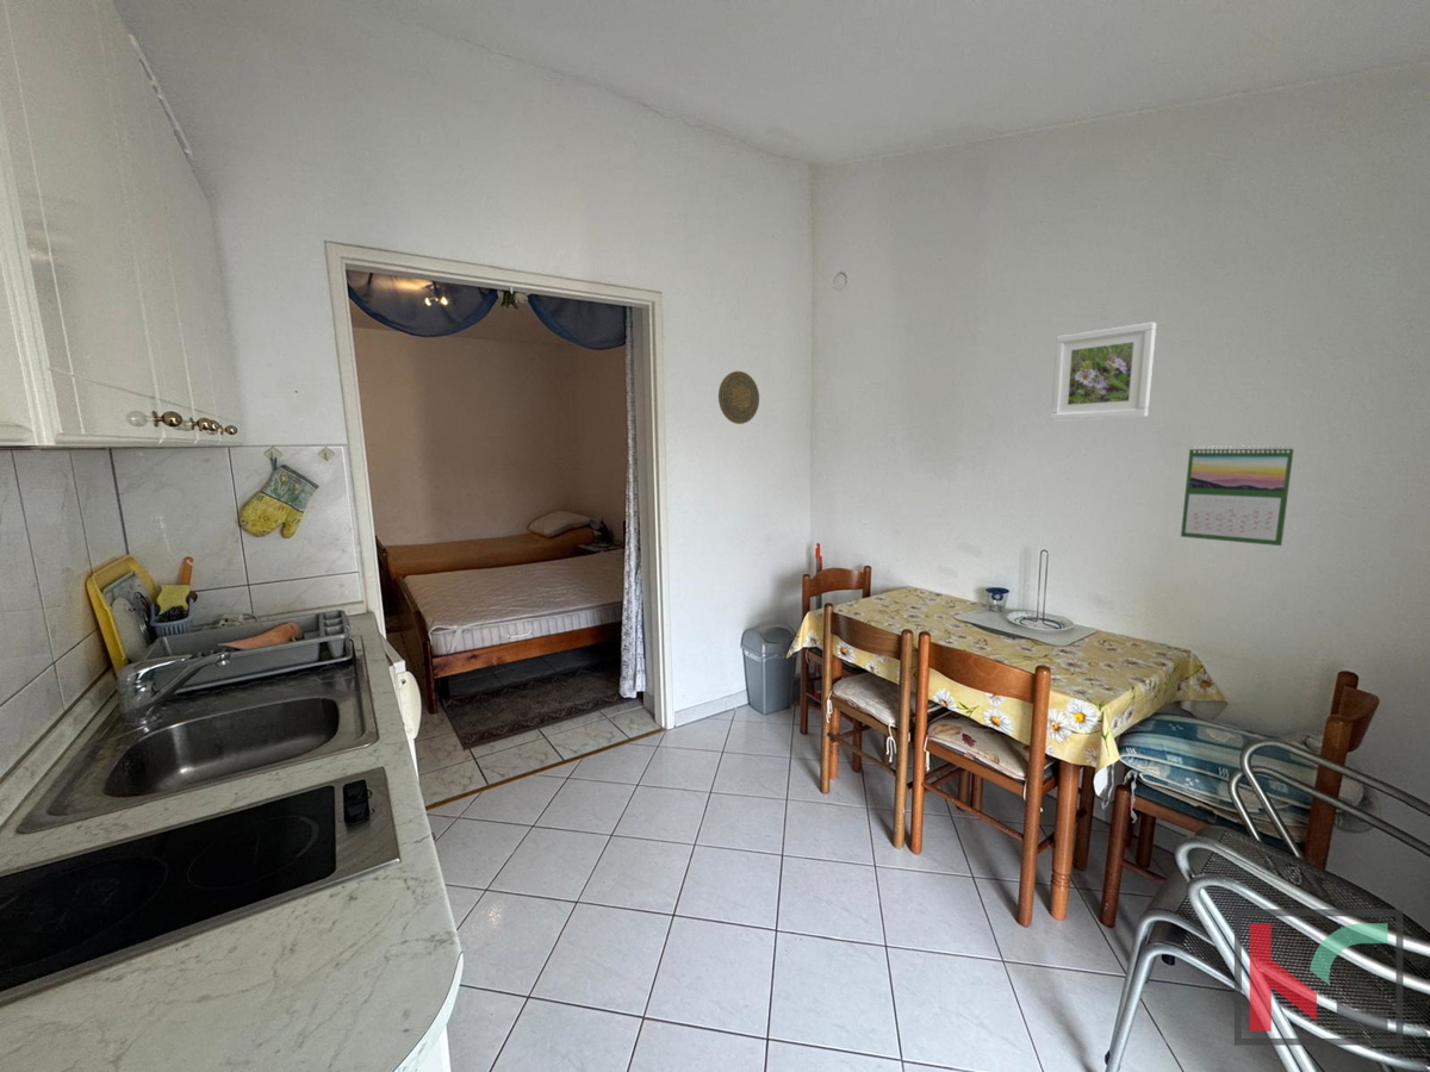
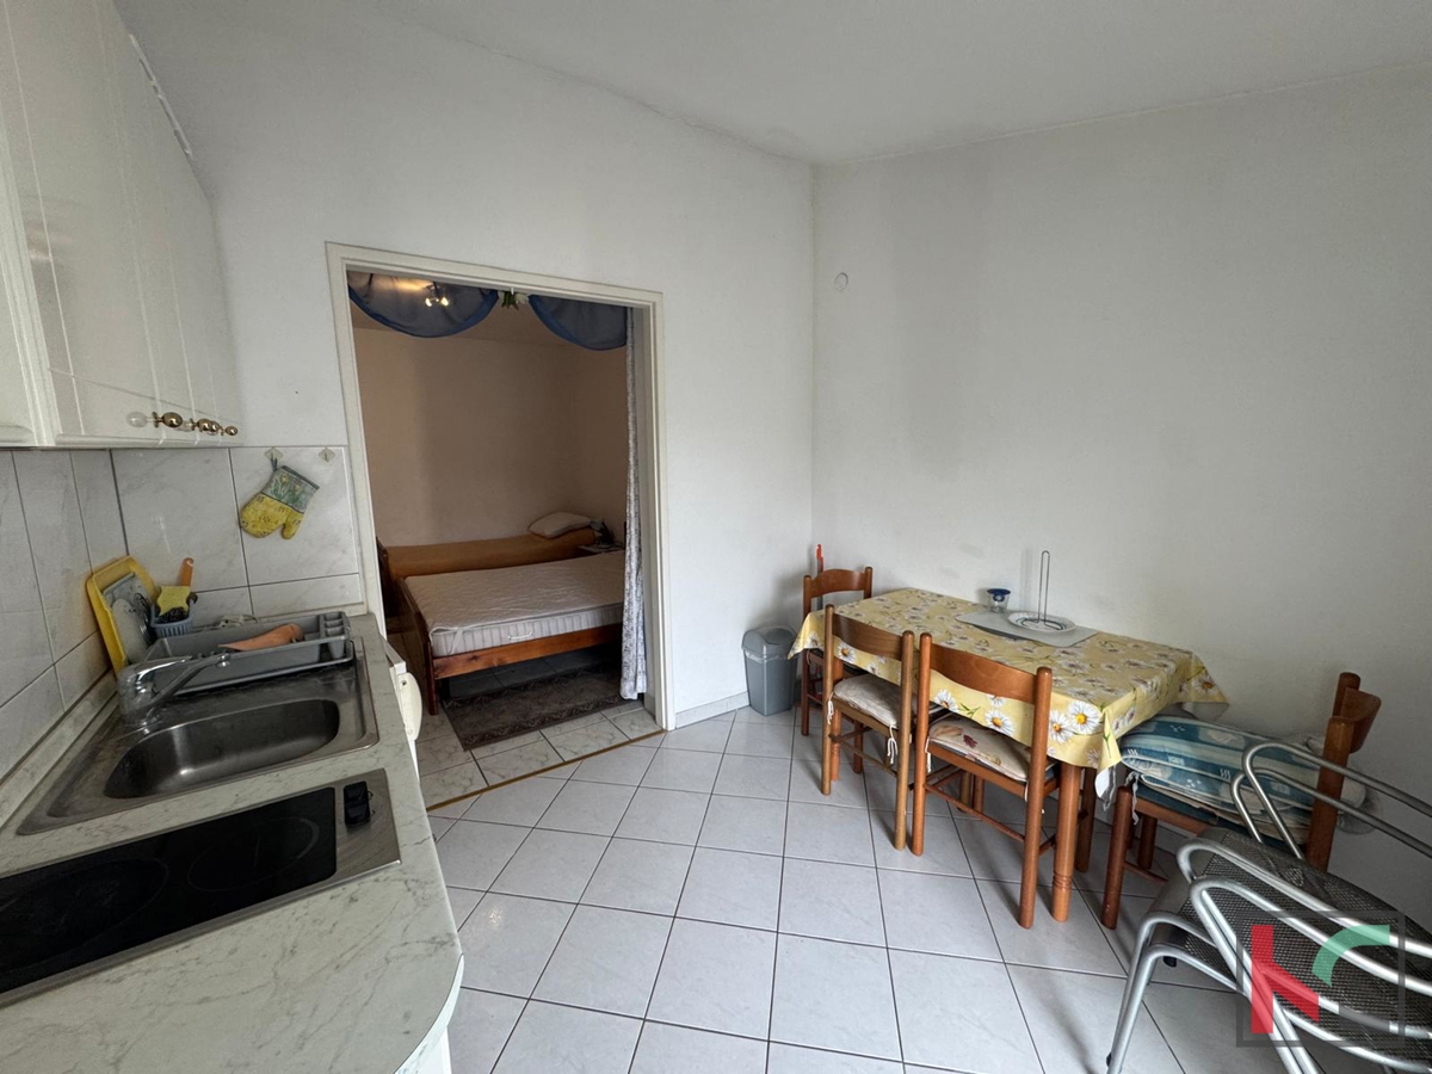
- decorative plate [717,370,760,425]
- calendar [1180,443,1295,547]
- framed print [1050,322,1157,422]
